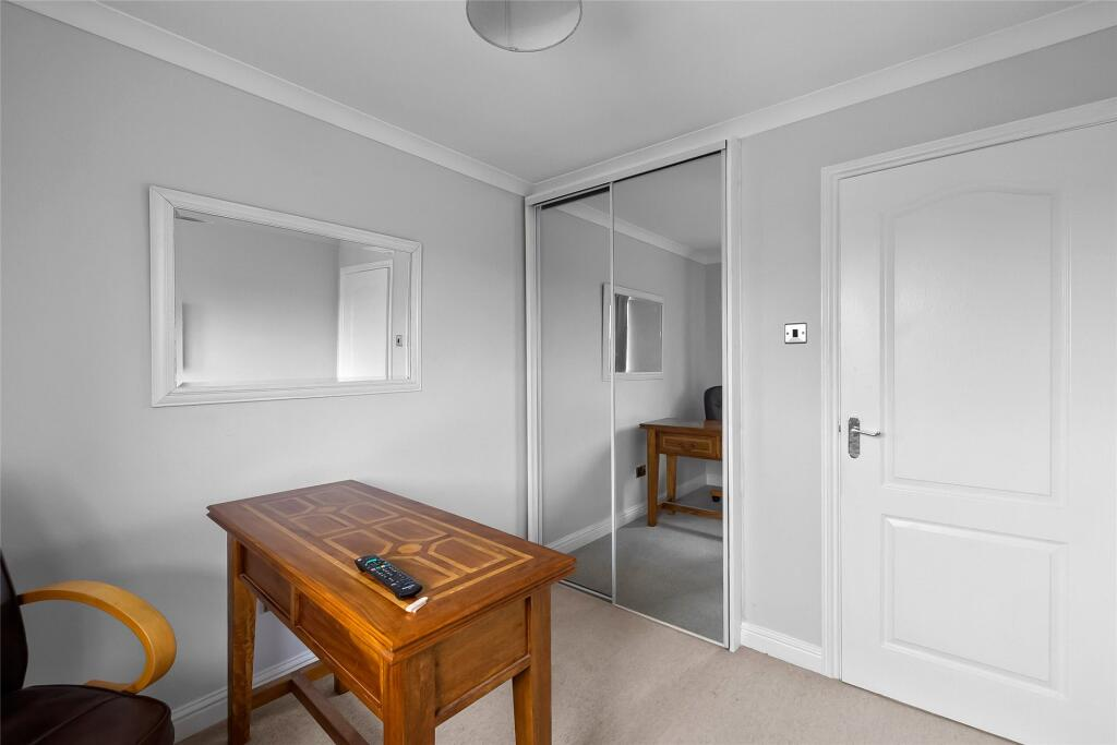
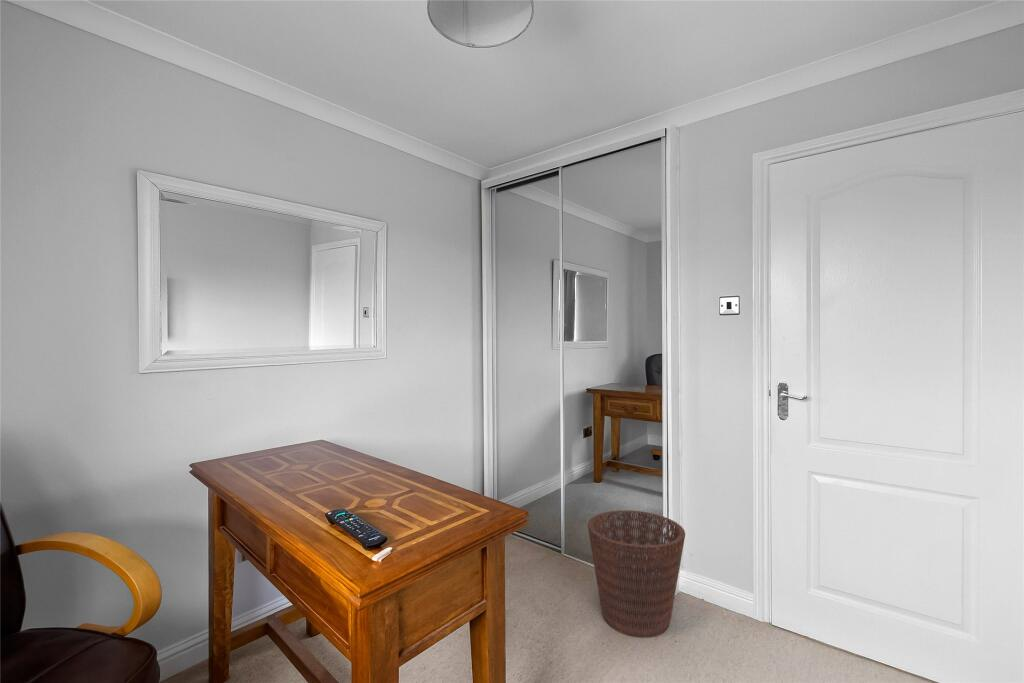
+ basket [587,509,686,638]
